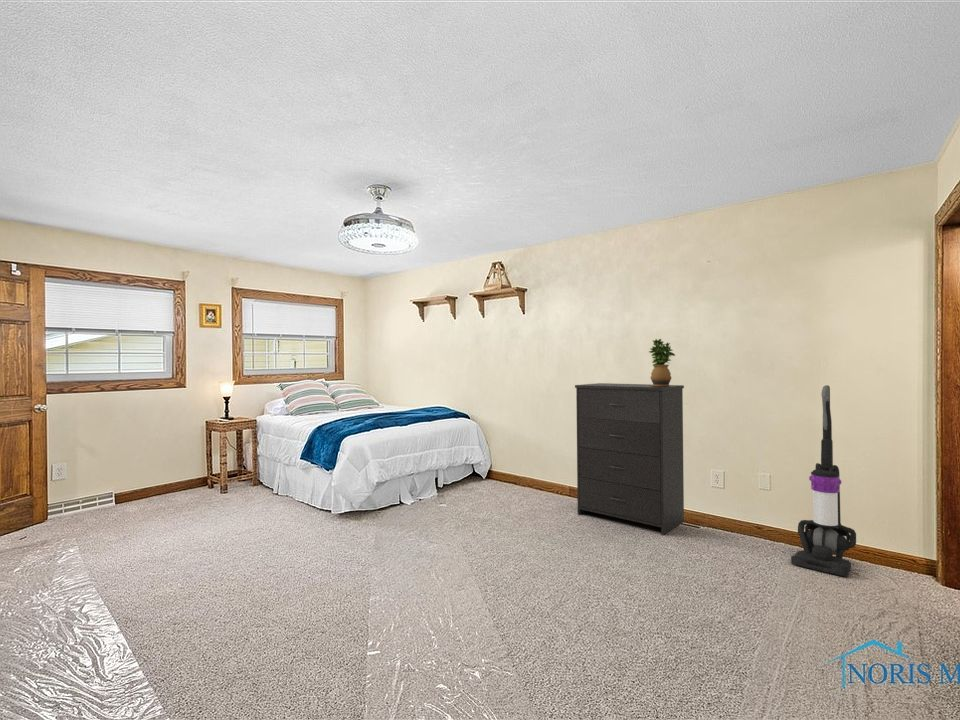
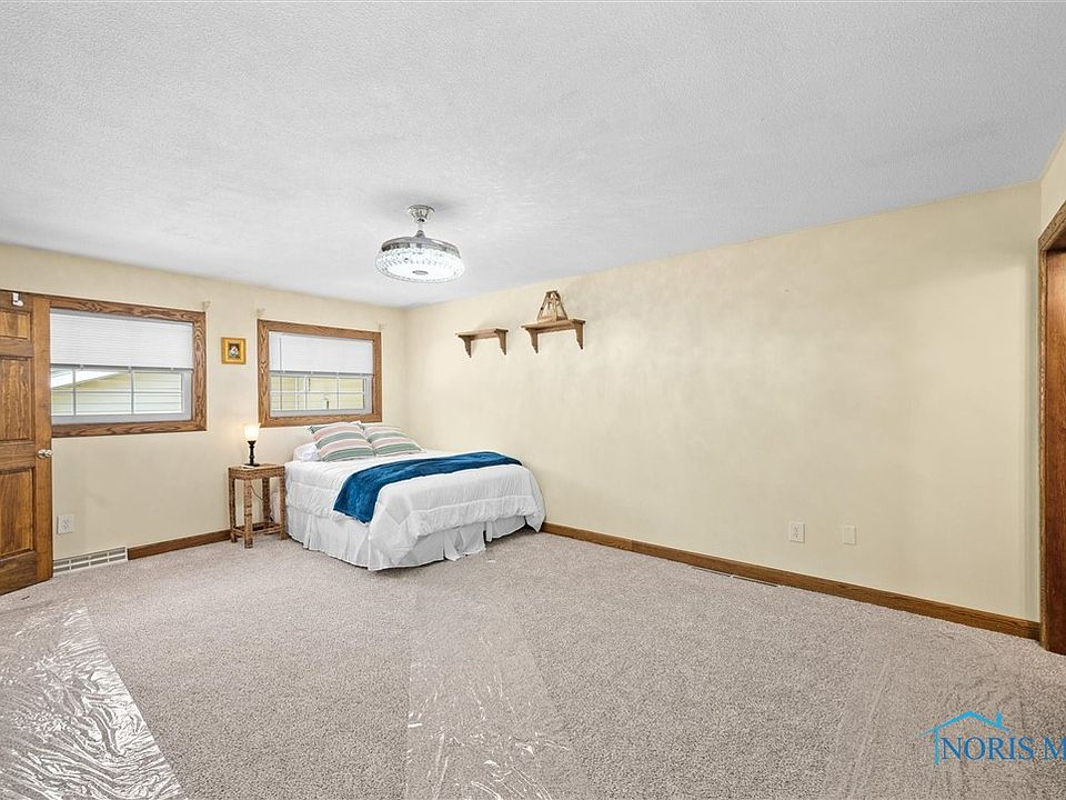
- potted plant [648,338,676,386]
- dresser [574,382,685,536]
- vacuum cleaner [790,384,857,578]
